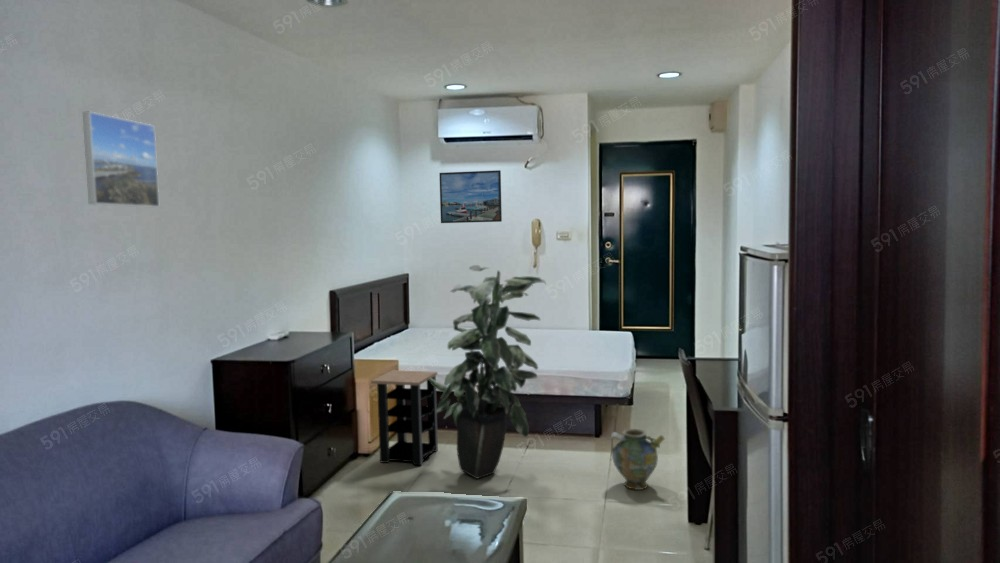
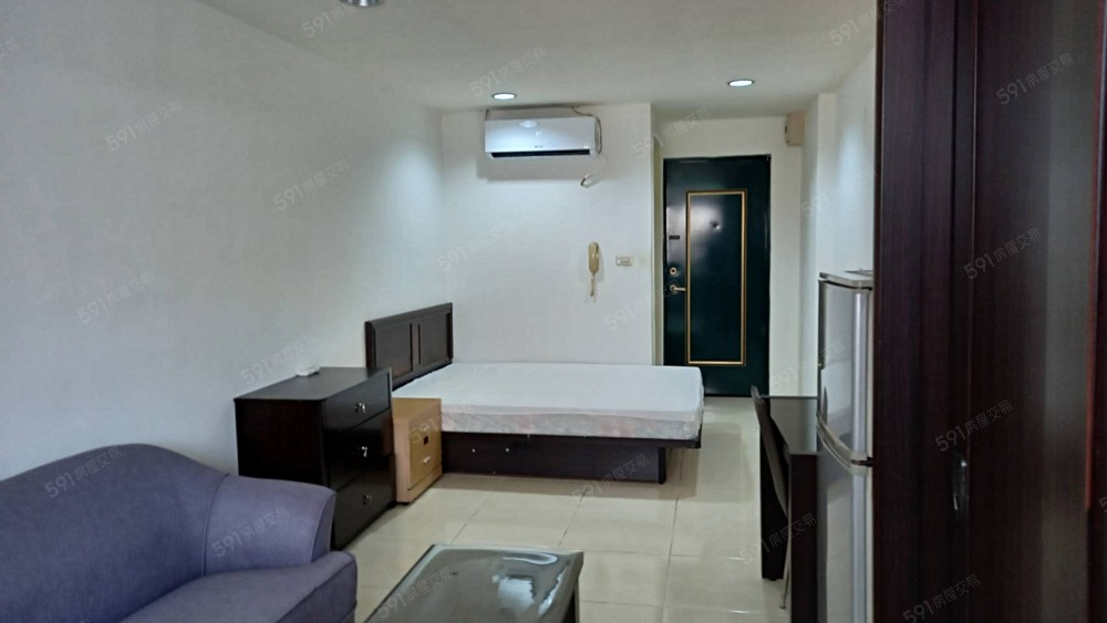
- indoor plant [428,264,547,480]
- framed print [438,169,503,224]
- side table [370,369,439,466]
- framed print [82,111,160,208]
- ceramic jug [610,428,666,491]
